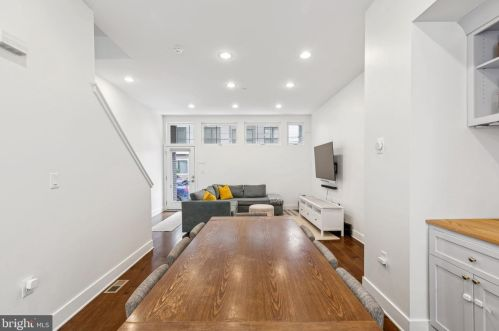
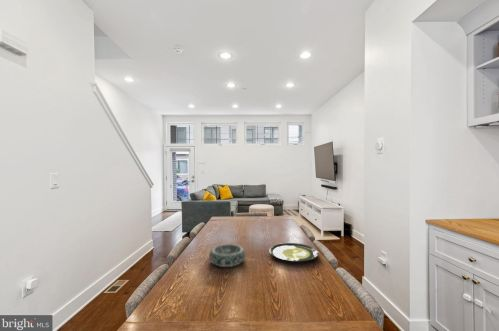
+ plate [269,242,319,263]
+ decorative bowl [208,243,247,268]
